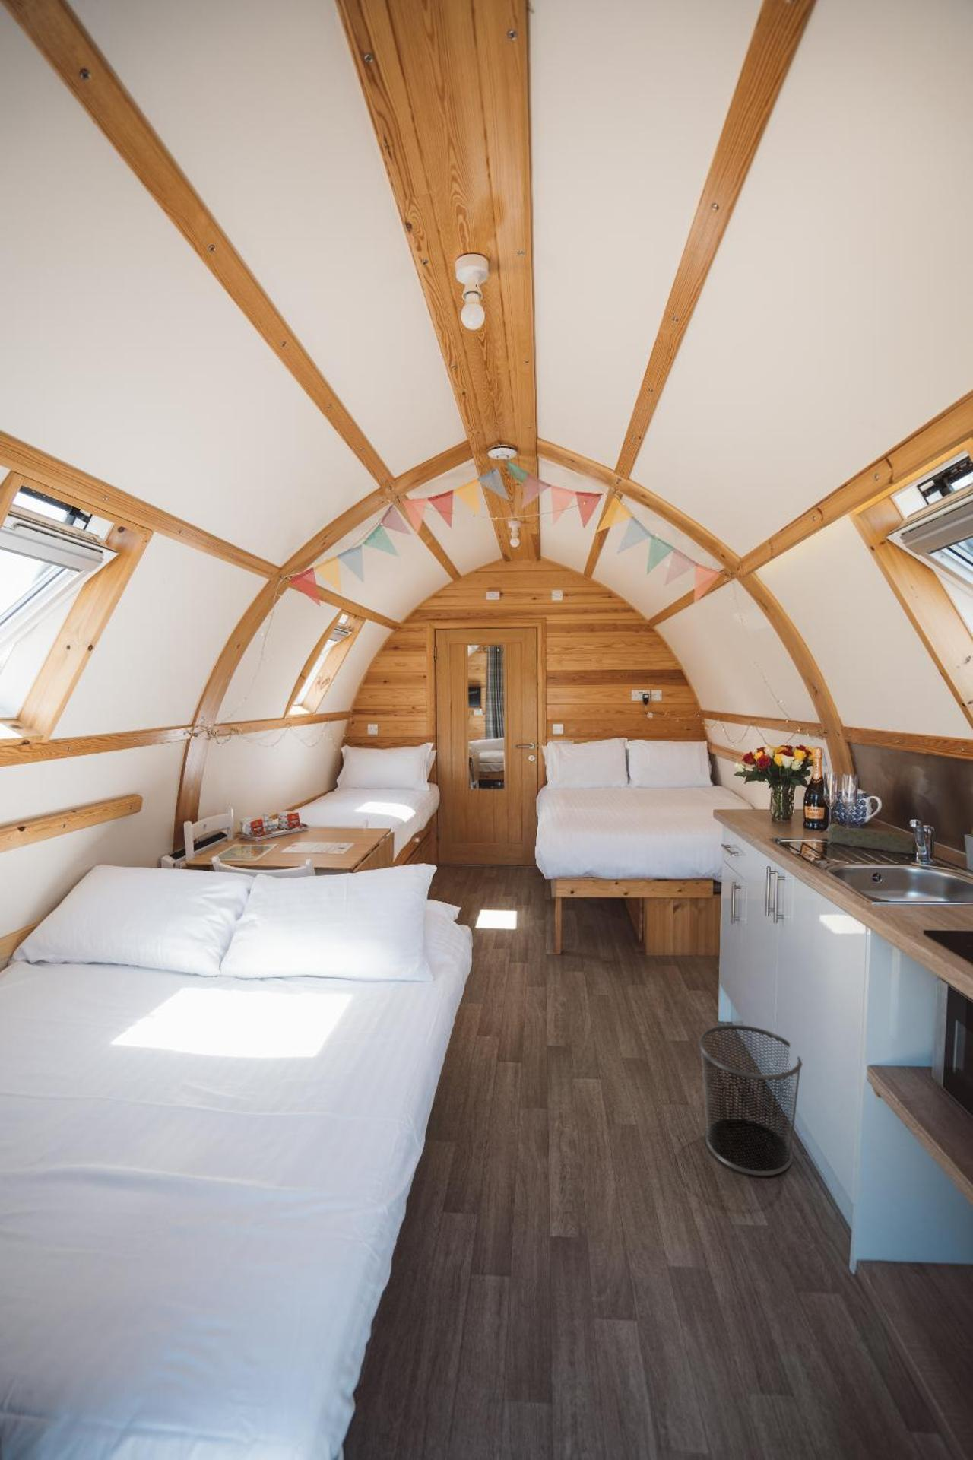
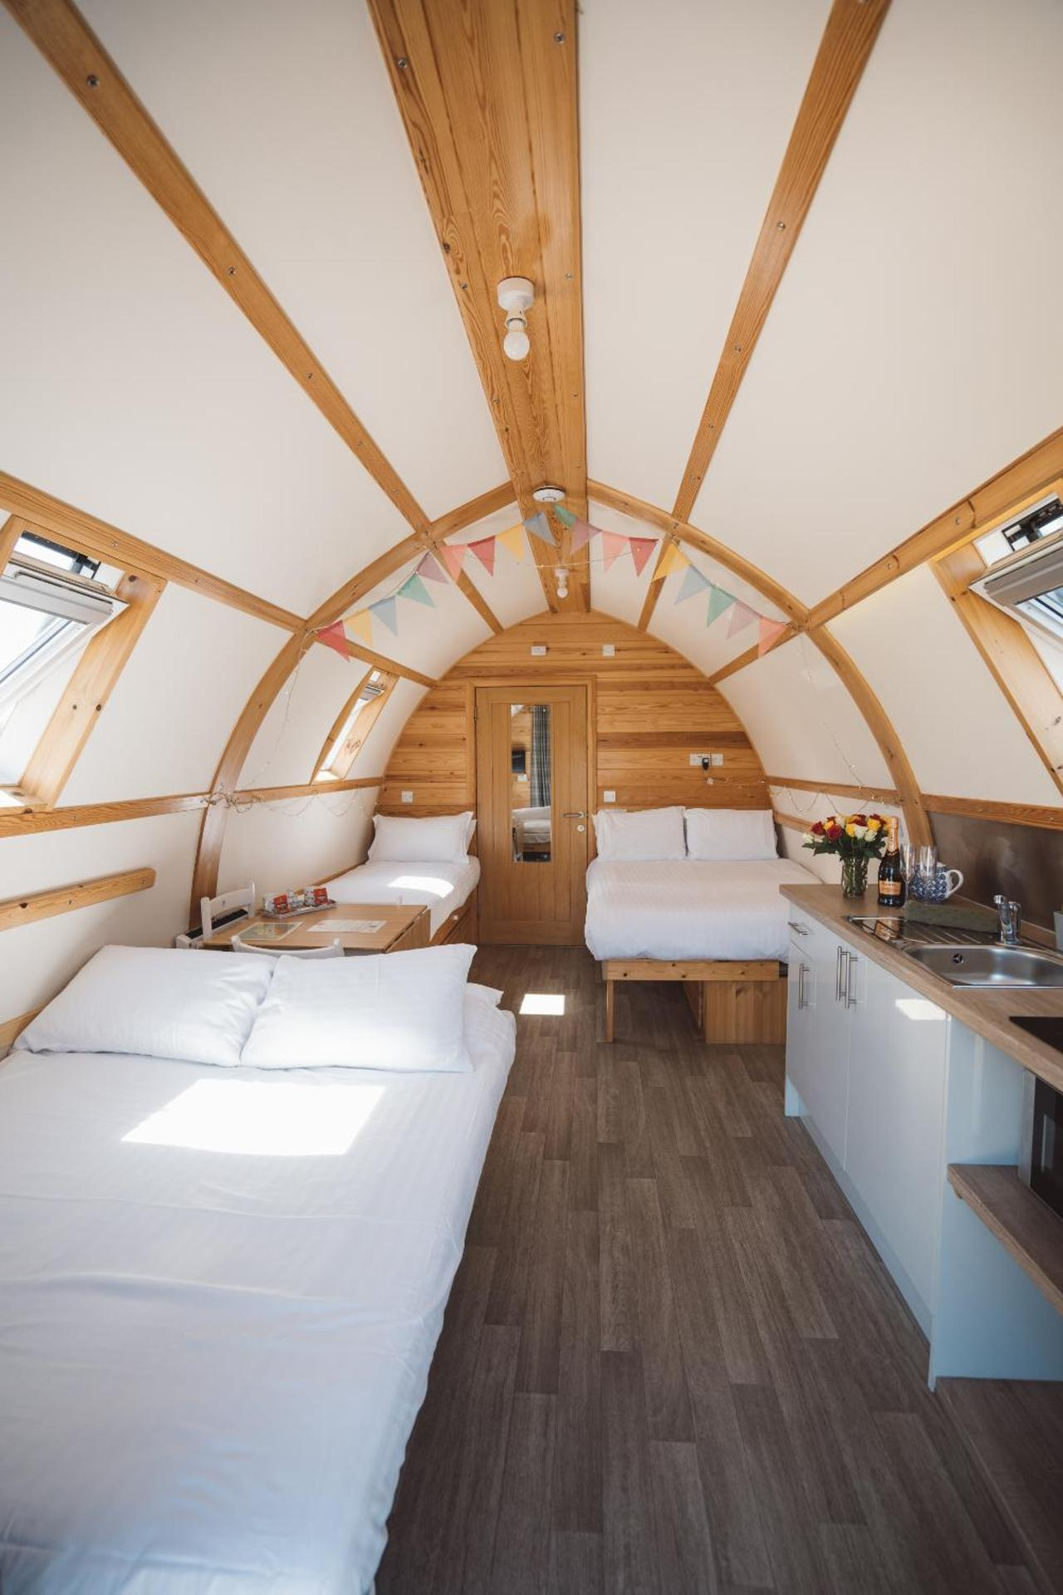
- waste bin [698,1024,804,1176]
